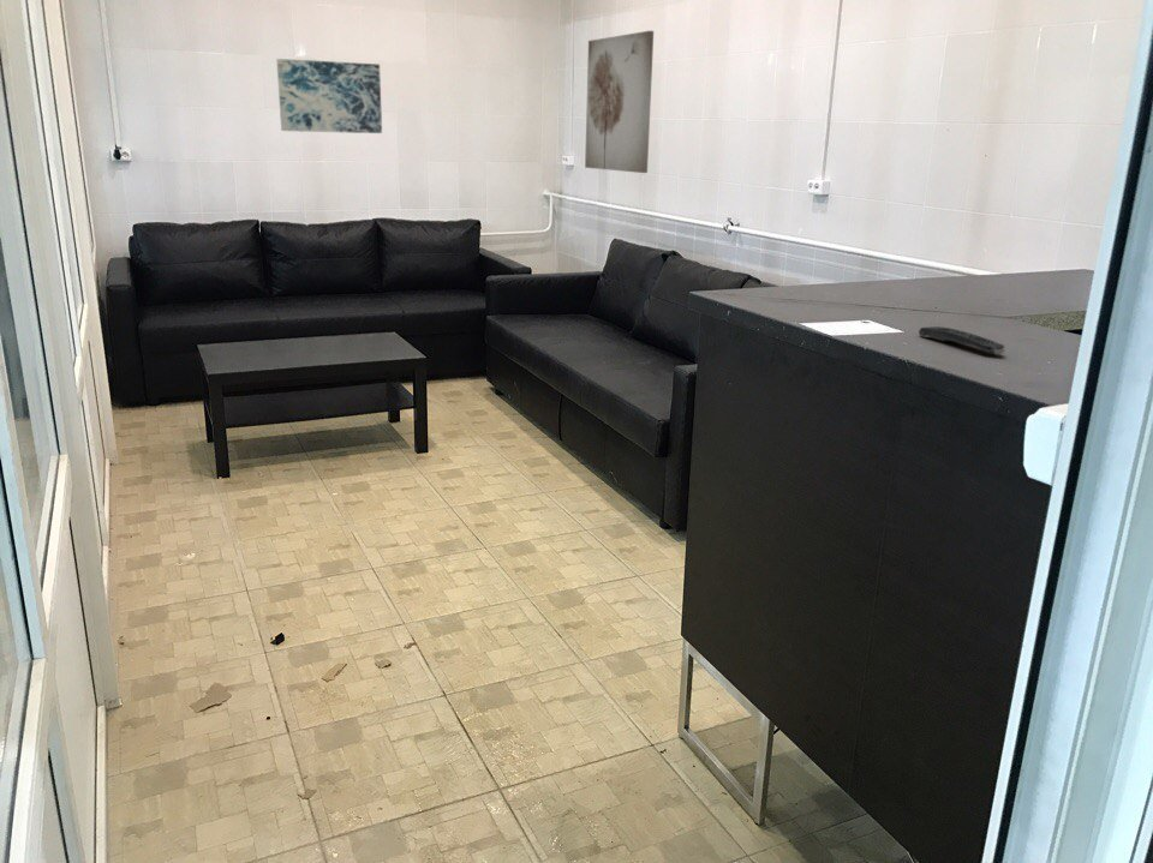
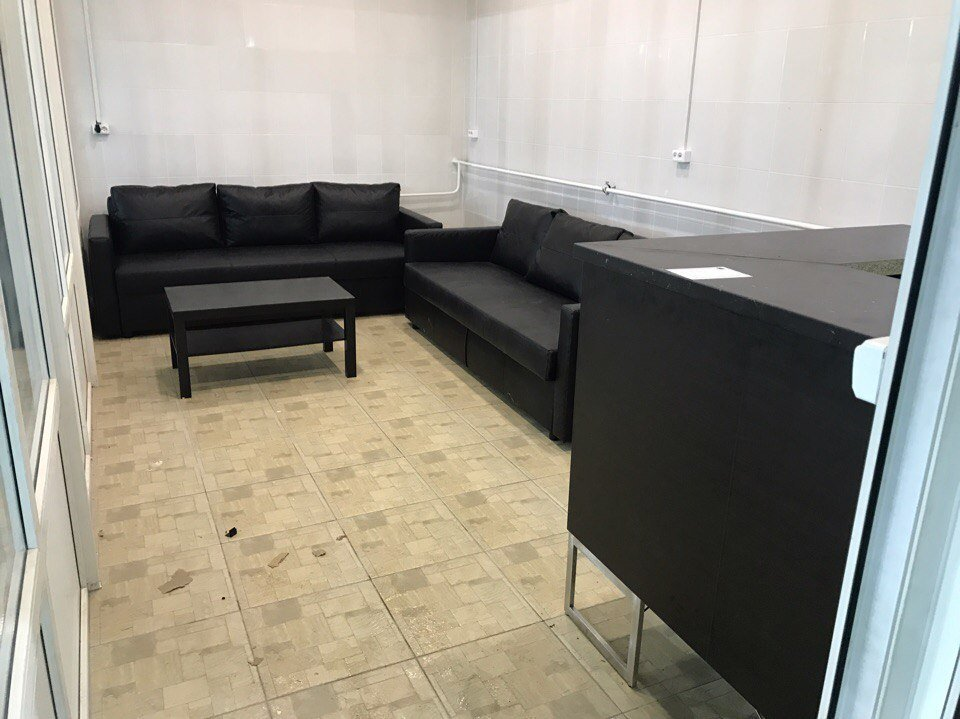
- remote control [918,325,1006,356]
- wall art [275,58,383,134]
- wall art [584,30,655,174]
